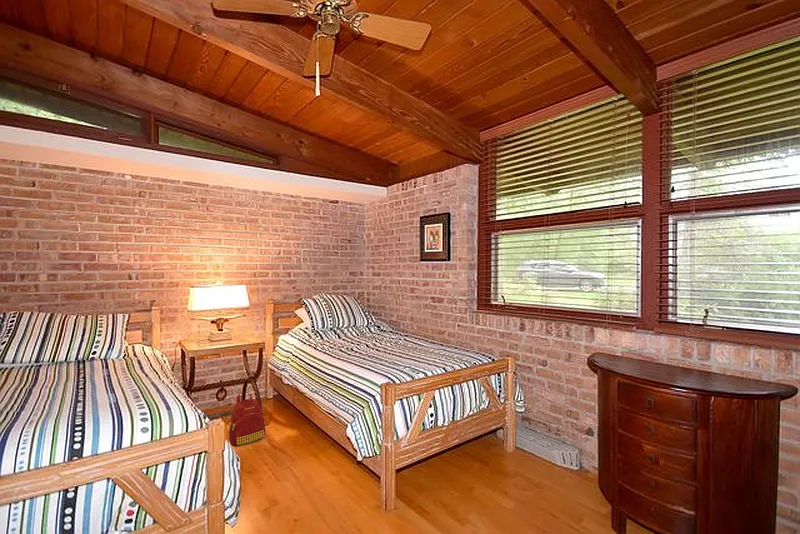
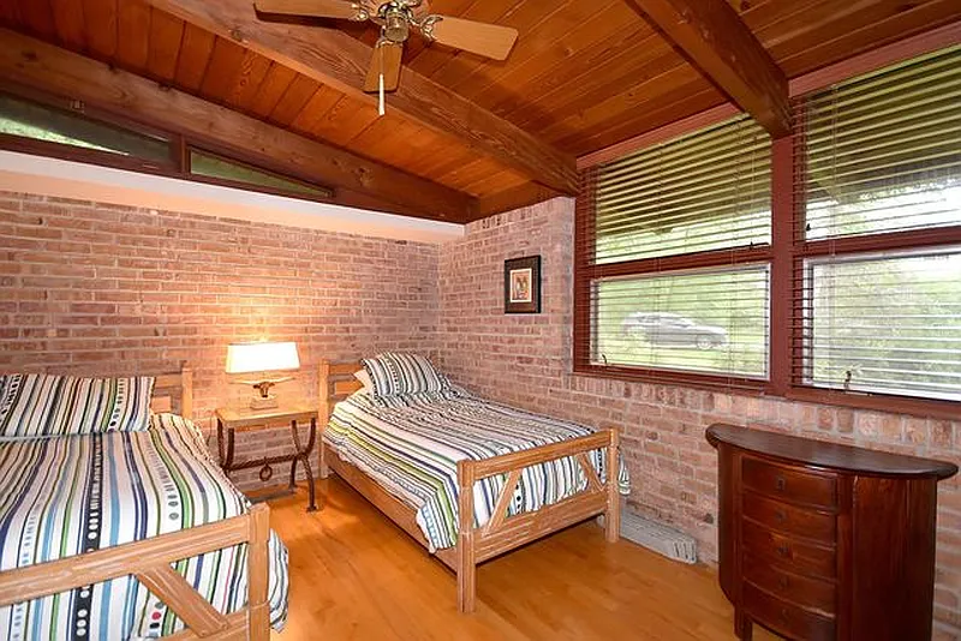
- backpack [228,391,266,447]
